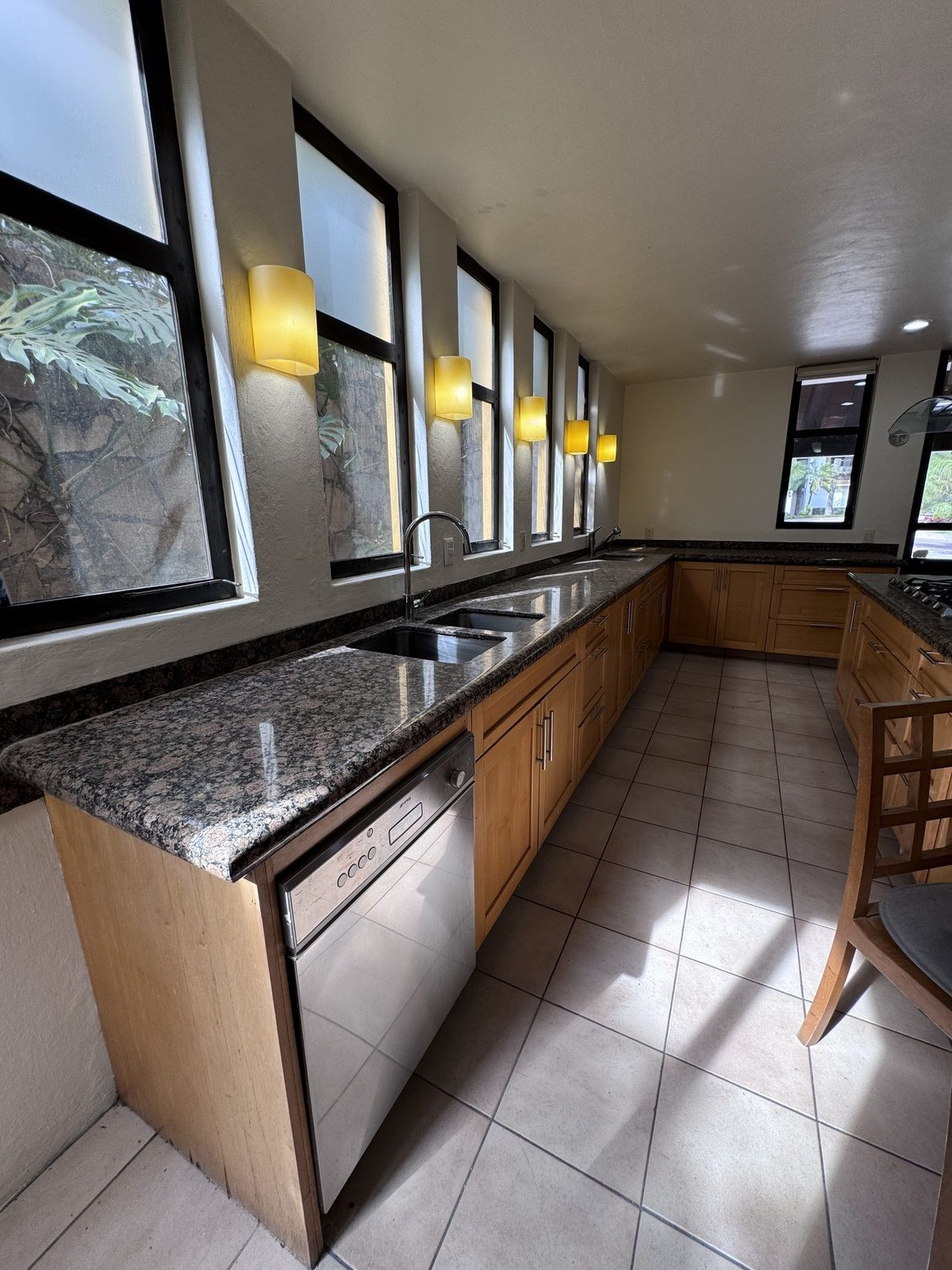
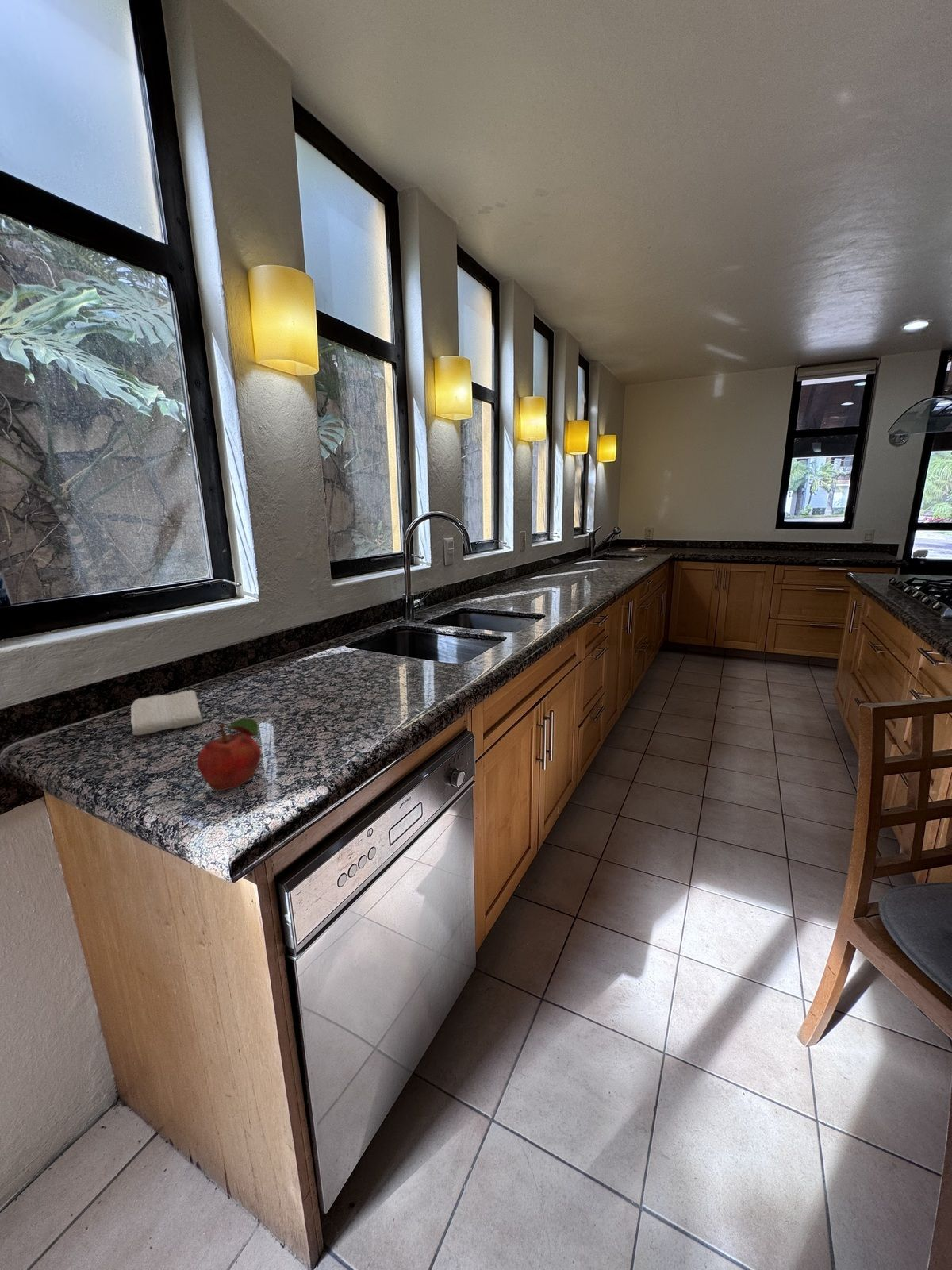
+ washcloth [130,690,203,736]
+ fruit [196,718,262,791]
